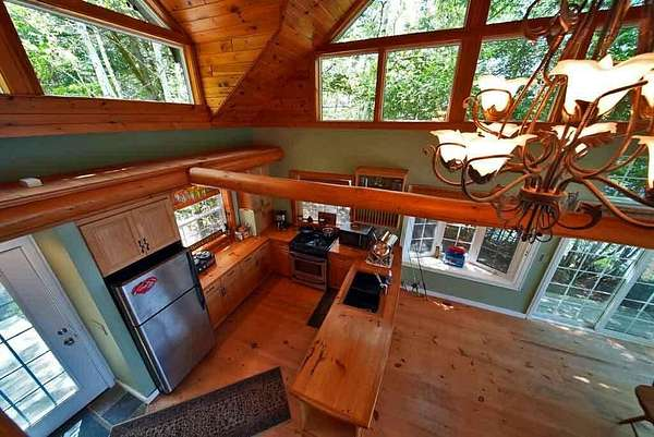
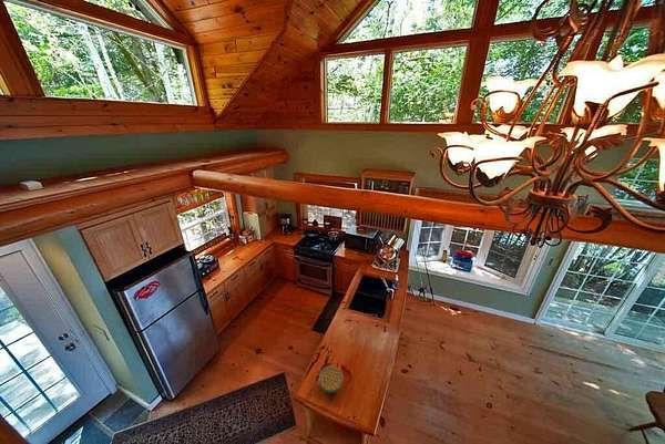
+ cereal bowl [318,365,344,394]
